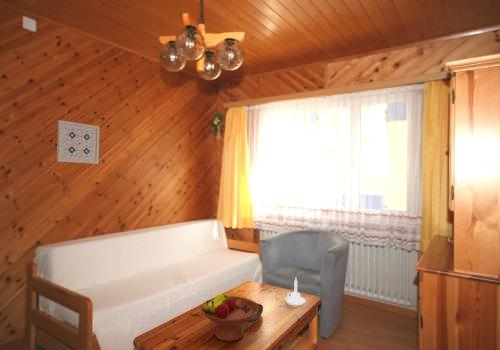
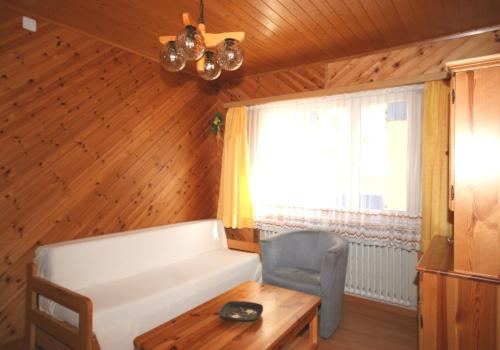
- wall art [56,119,100,165]
- fruit bowl [200,292,260,342]
- candle holder [285,277,307,306]
